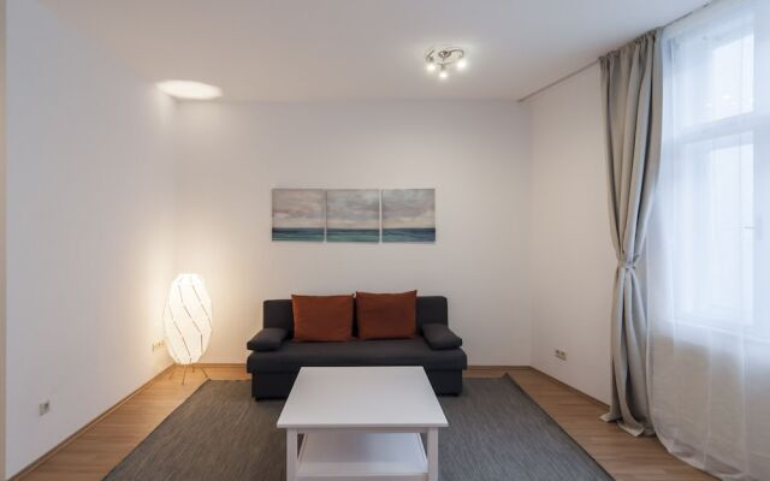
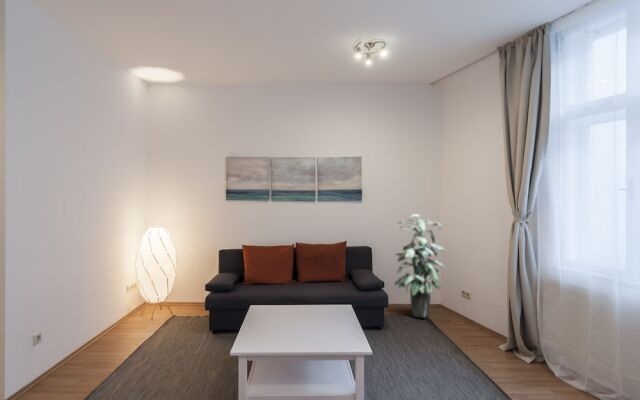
+ indoor plant [393,213,447,319]
